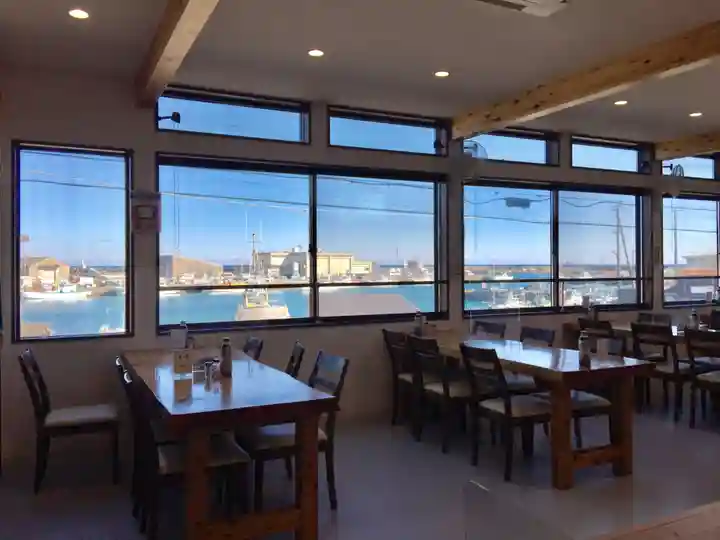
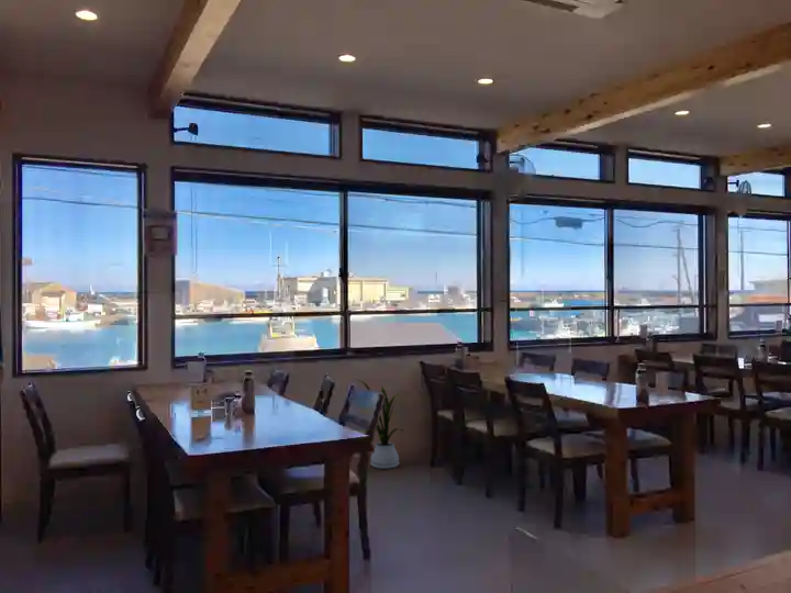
+ house plant [356,379,404,470]
